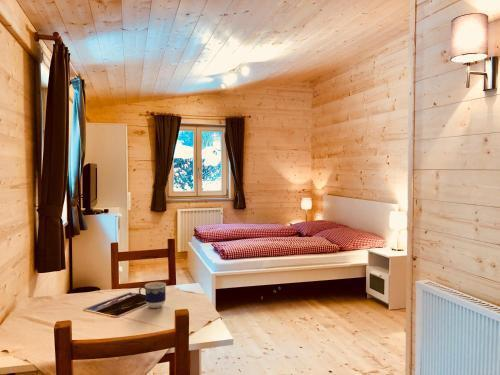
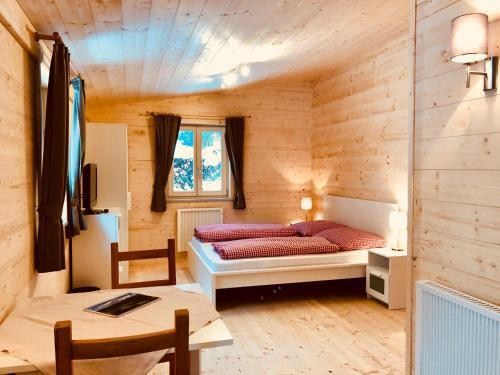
- cup [138,281,167,309]
